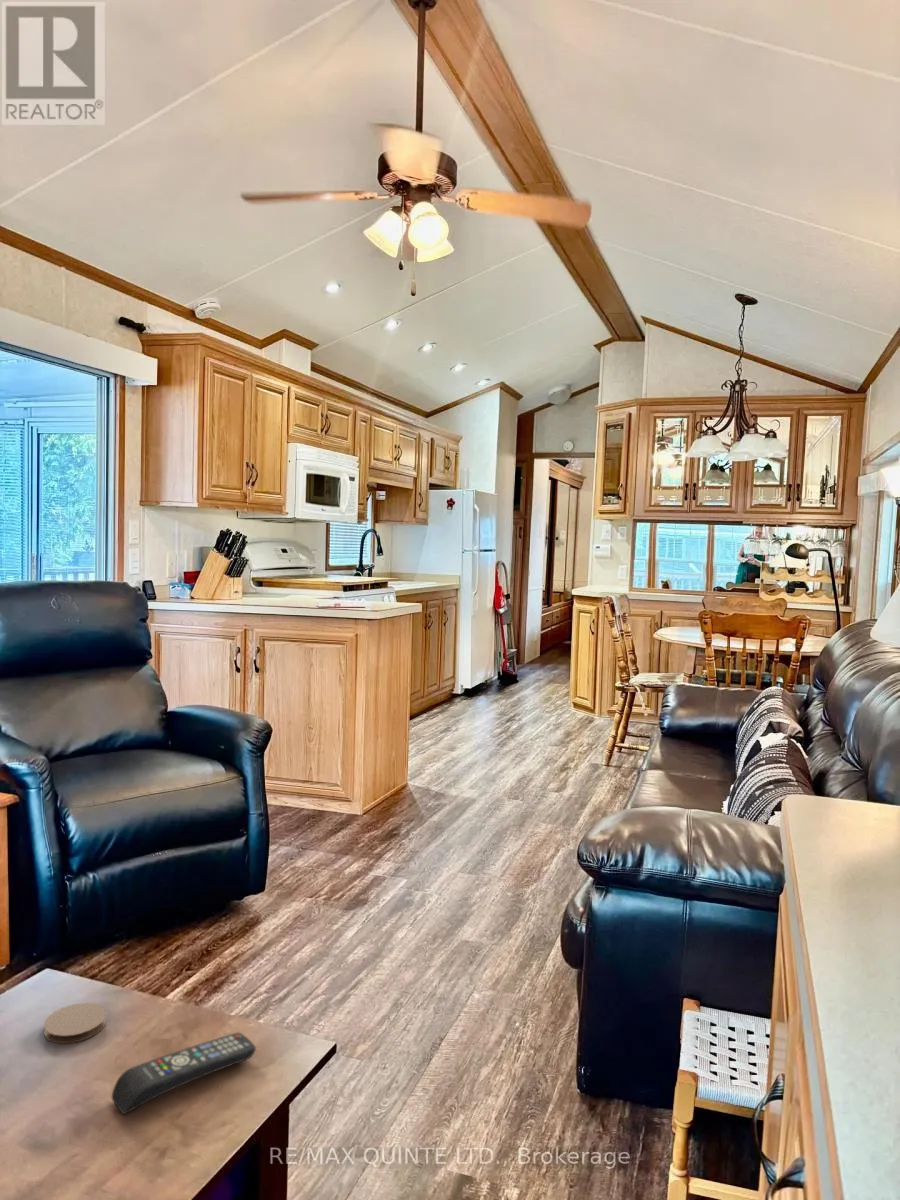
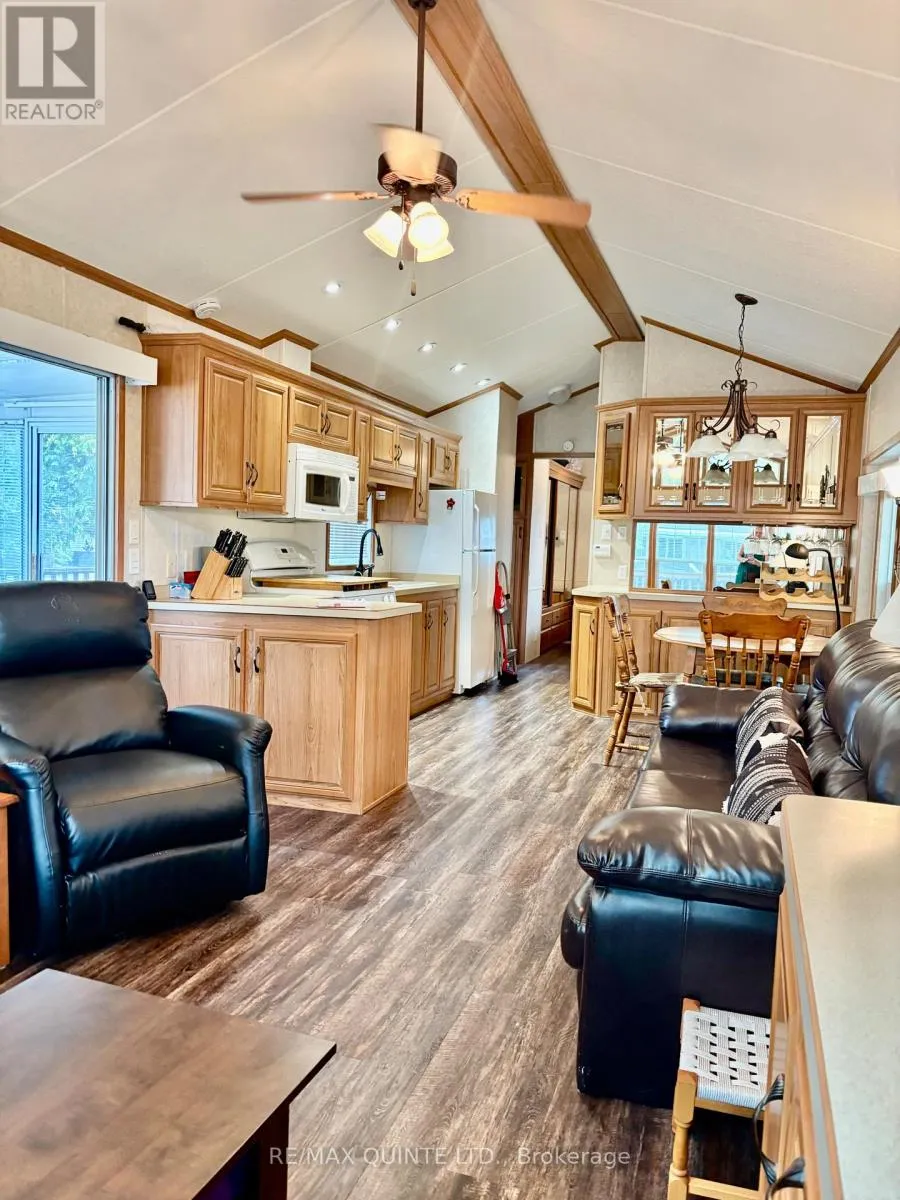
- remote control [111,1031,257,1115]
- coaster [43,1002,107,1044]
